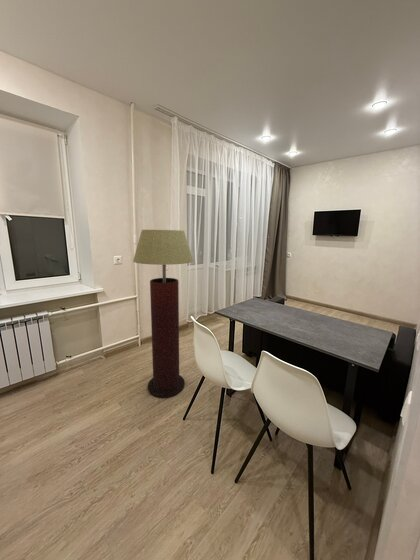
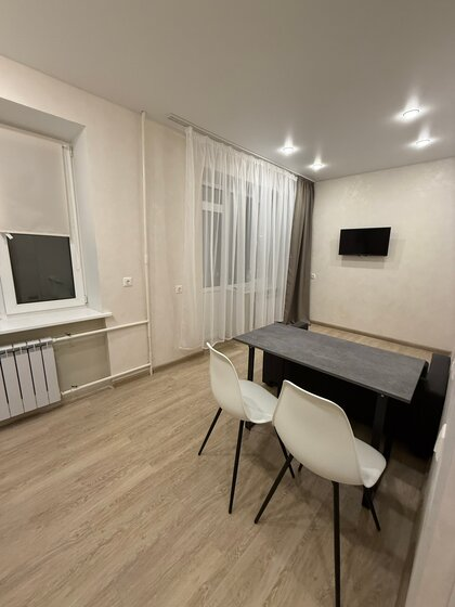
- floor lamp [132,229,194,399]
